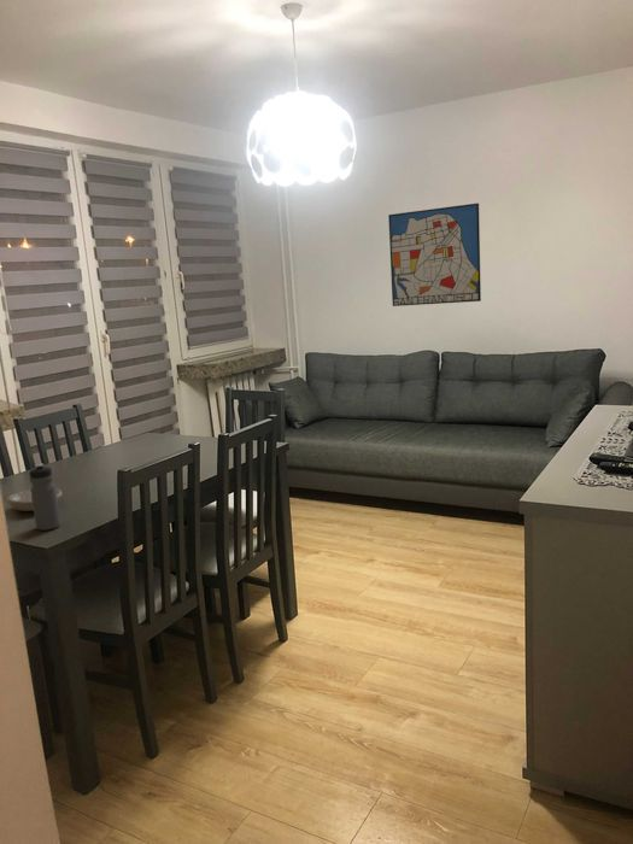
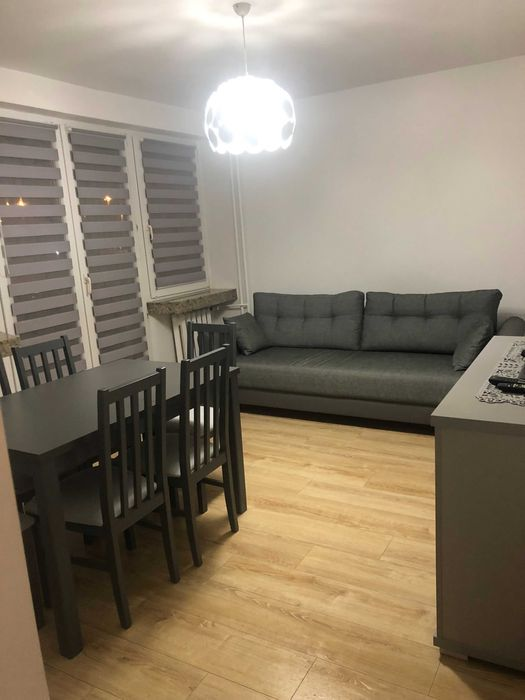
- wall art [387,203,482,307]
- bowl [6,488,63,512]
- water bottle [28,463,61,532]
